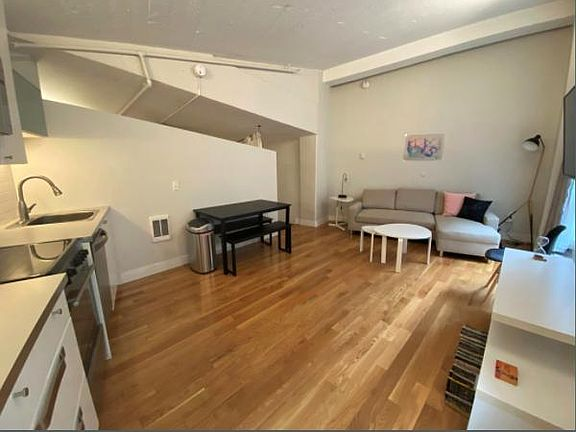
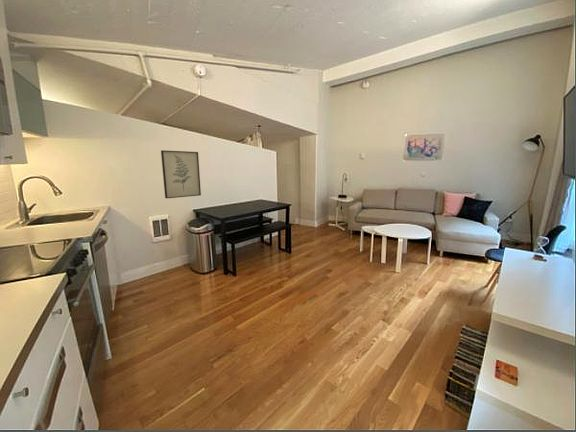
+ wall art [160,149,202,199]
